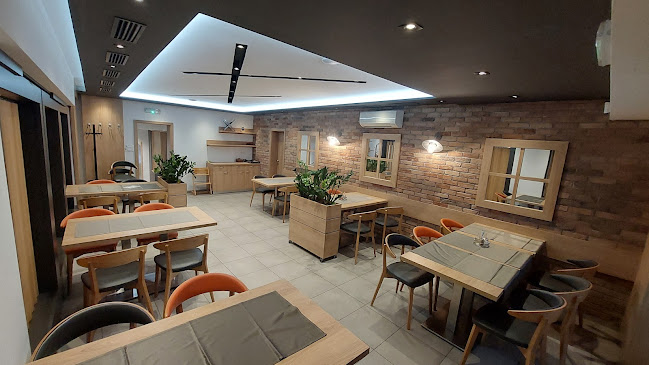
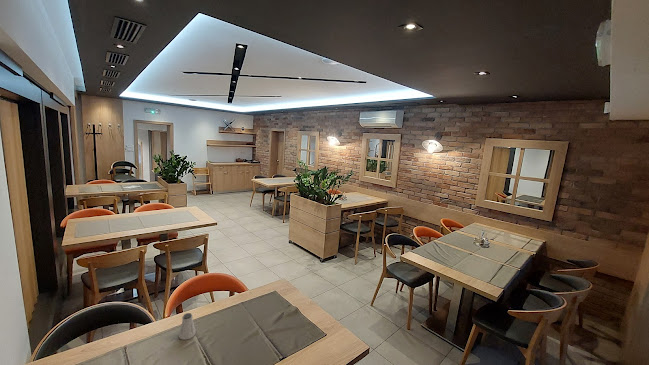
+ saltshaker [178,312,197,341]
